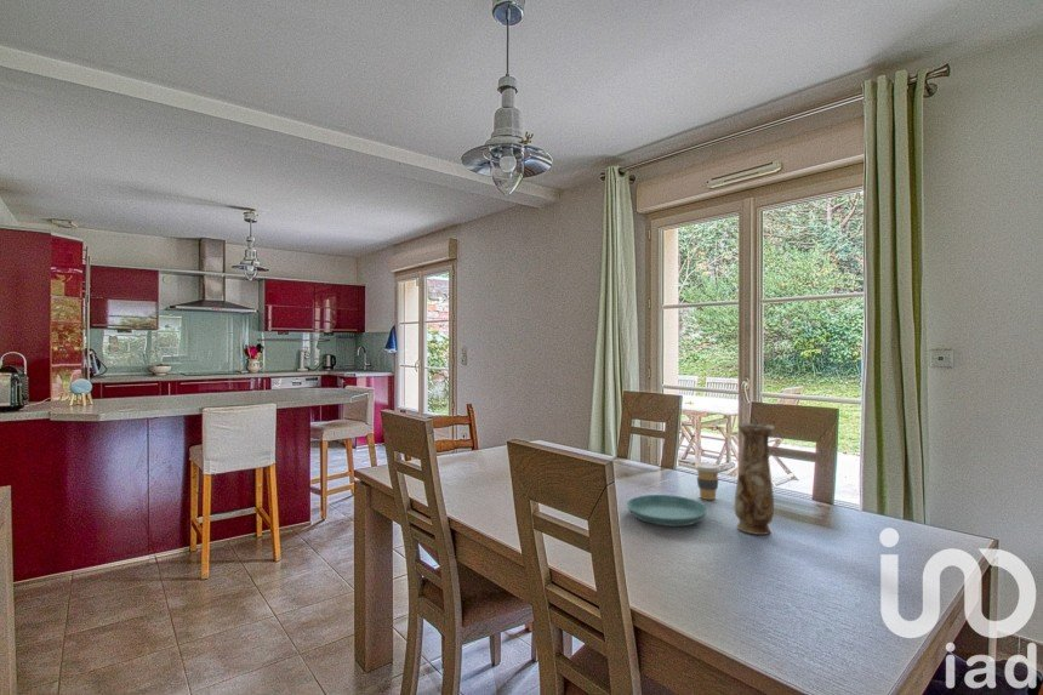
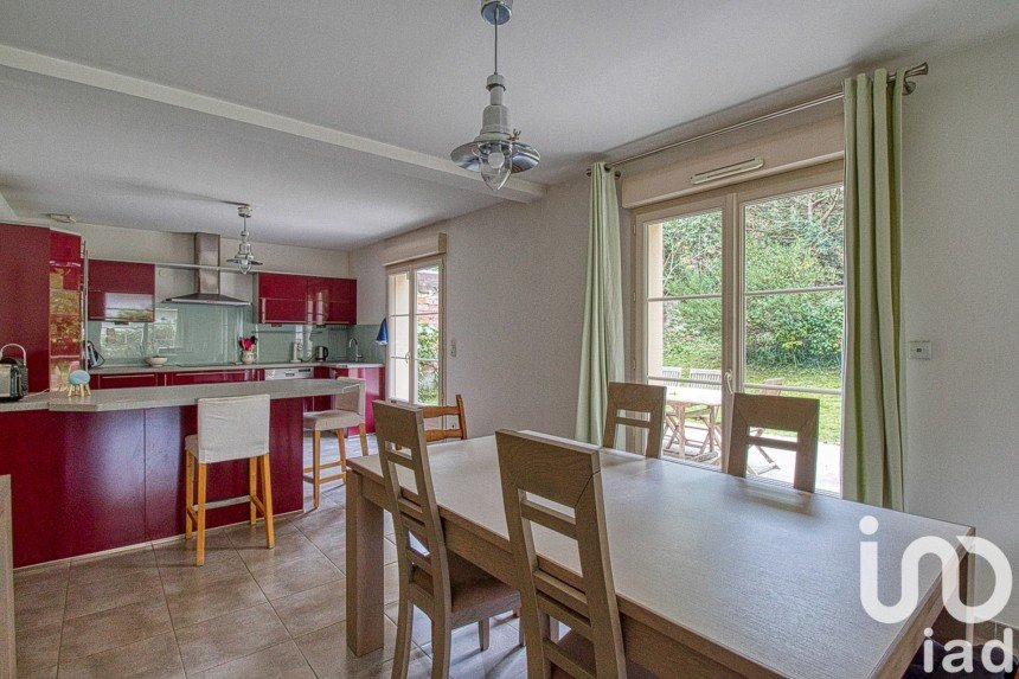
- coffee cup [694,462,722,501]
- vase [734,422,776,536]
- saucer [626,494,709,528]
